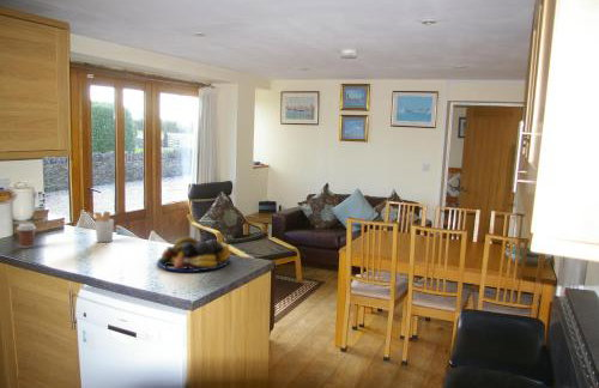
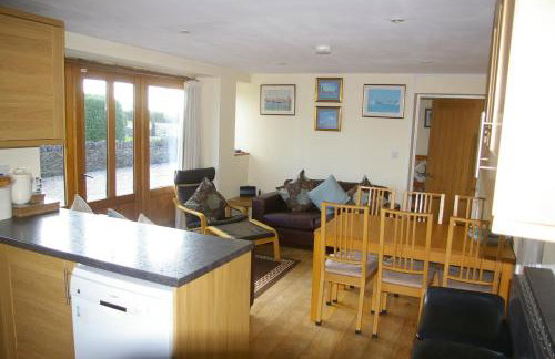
- fruit bowl [156,236,231,273]
- utensil holder [86,210,115,243]
- coffee cup [16,223,37,249]
